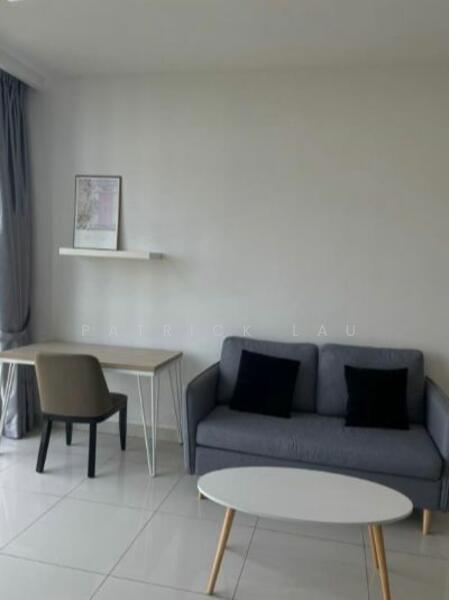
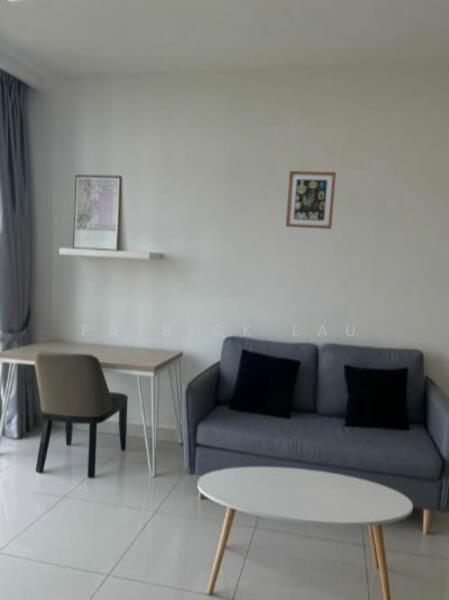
+ wall art [285,170,337,230]
